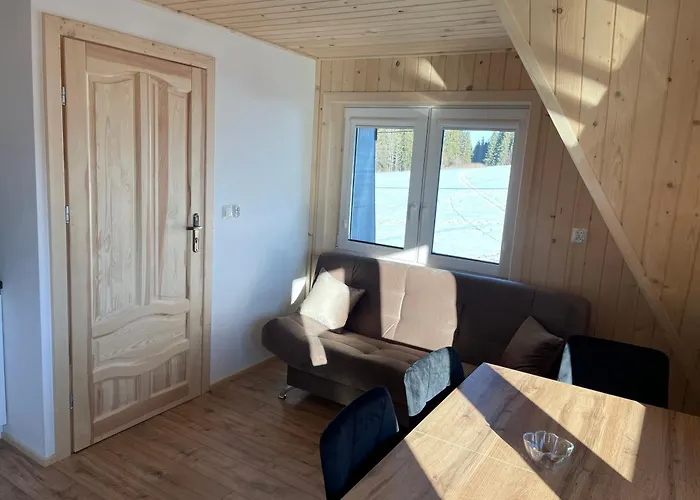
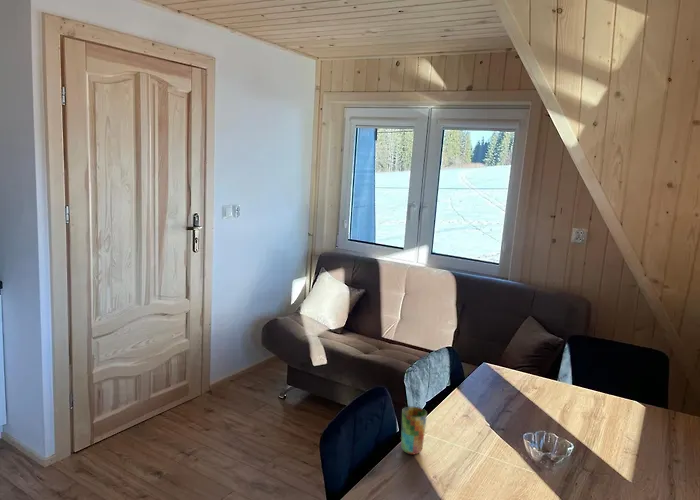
+ cup [400,406,428,455]
